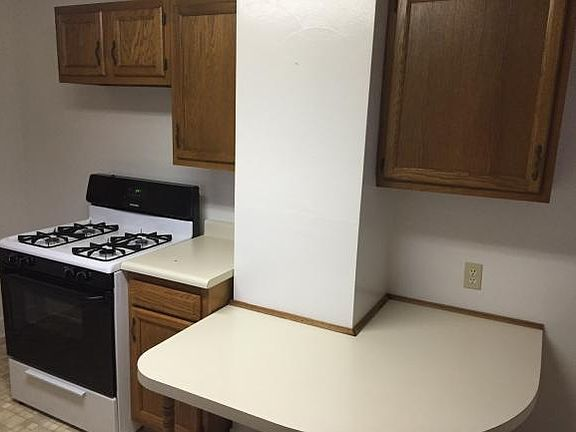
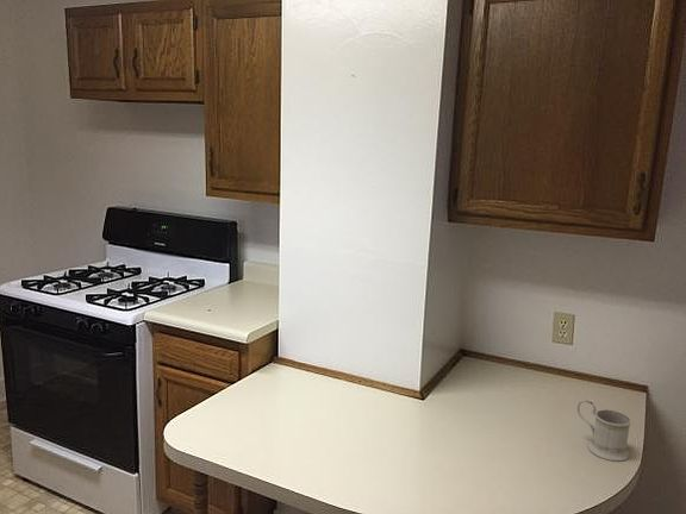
+ mug [576,397,632,462]
